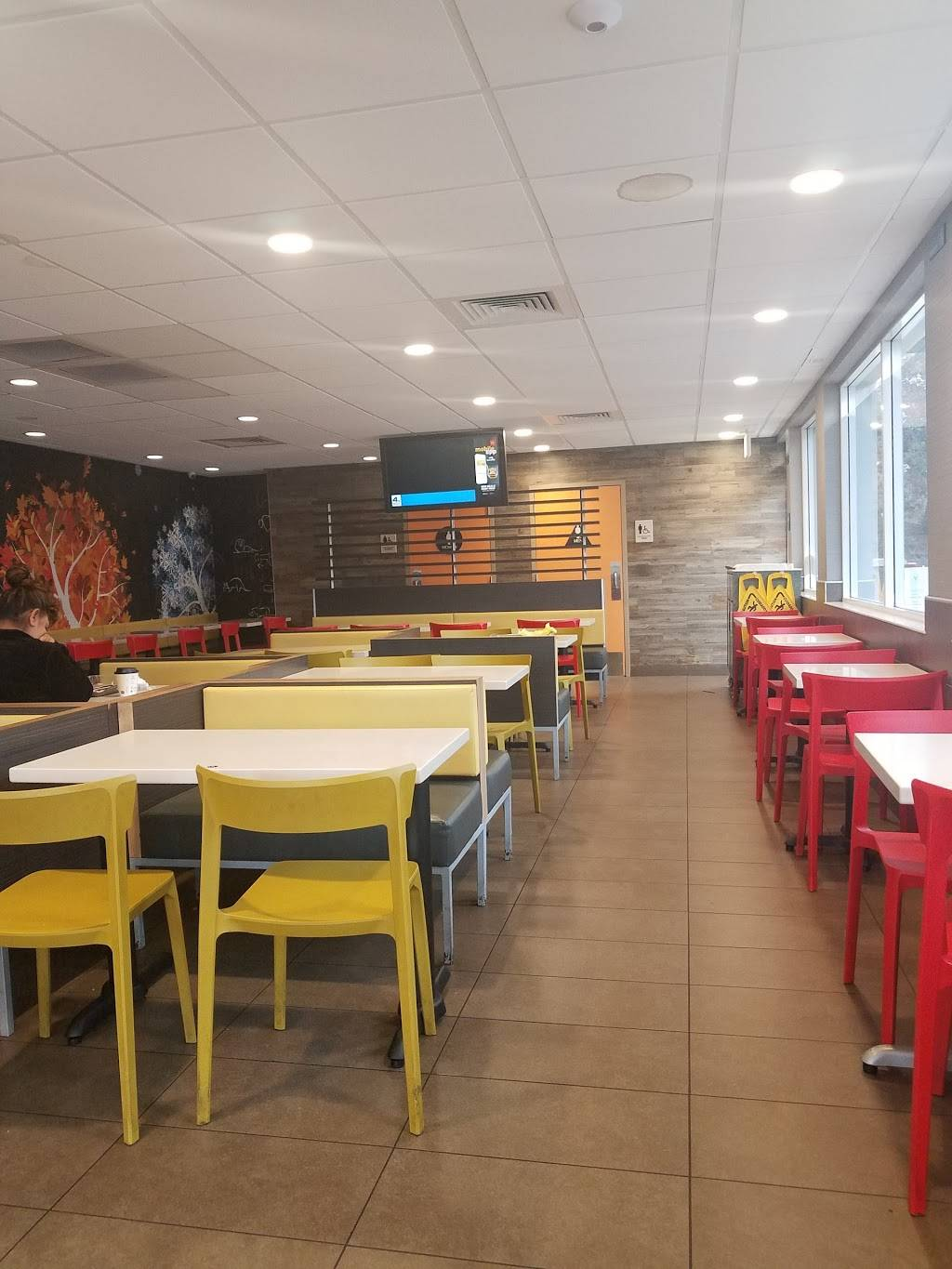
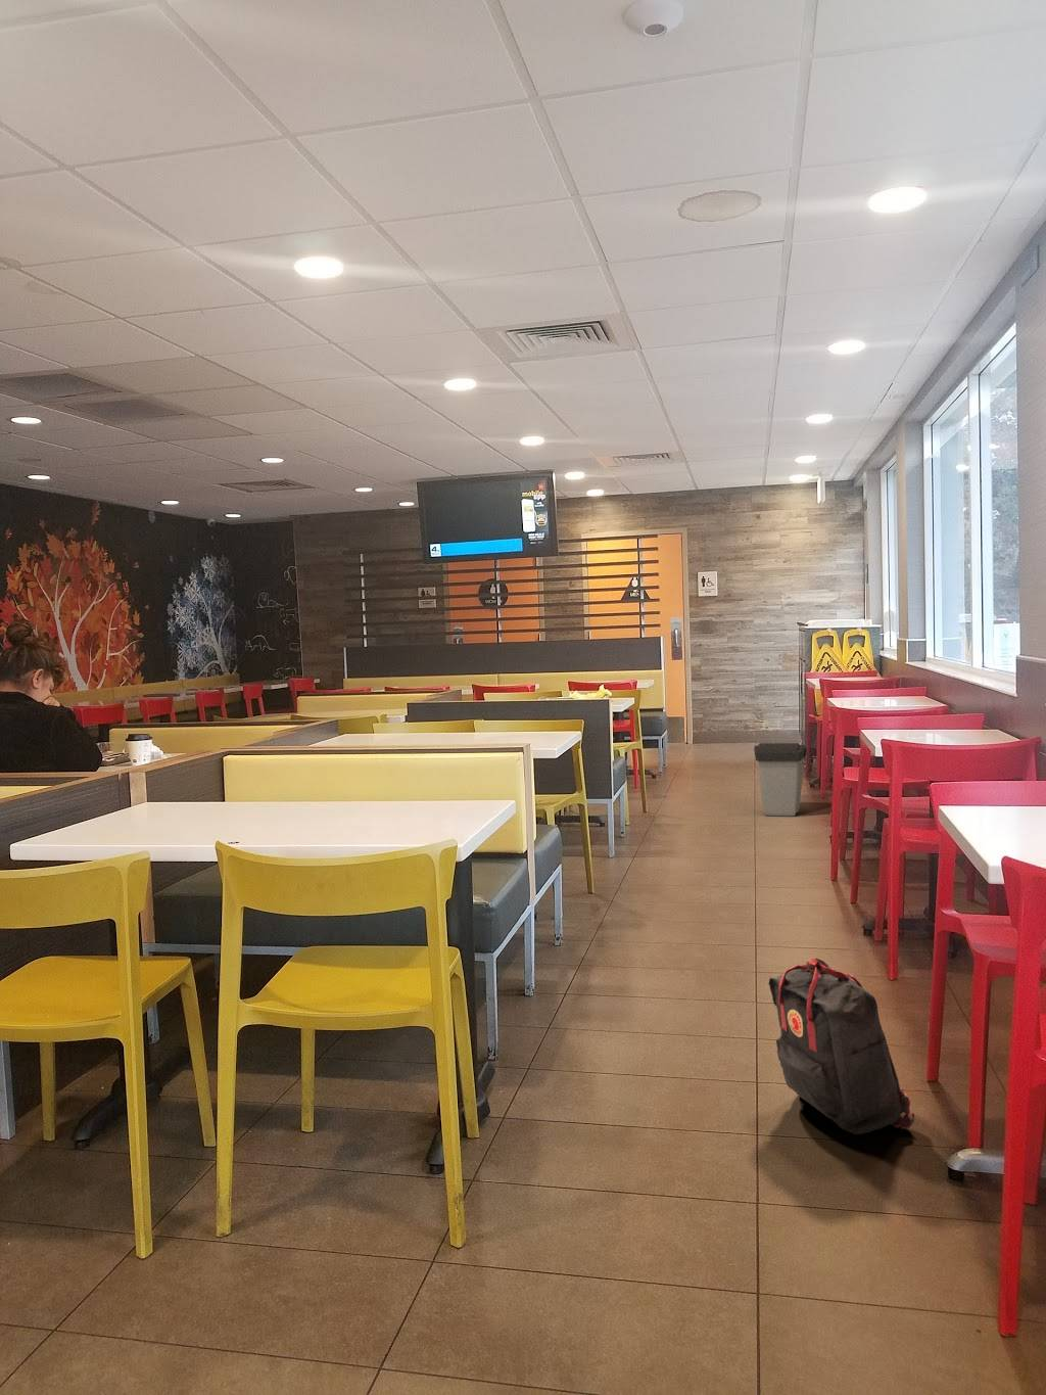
+ backpack [768,956,915,1137]
+ trash can [753,742,808,818]
